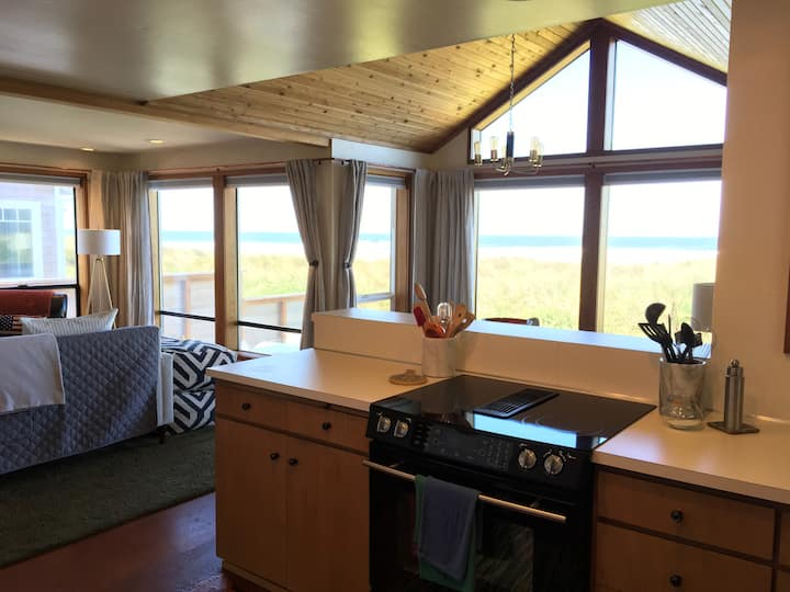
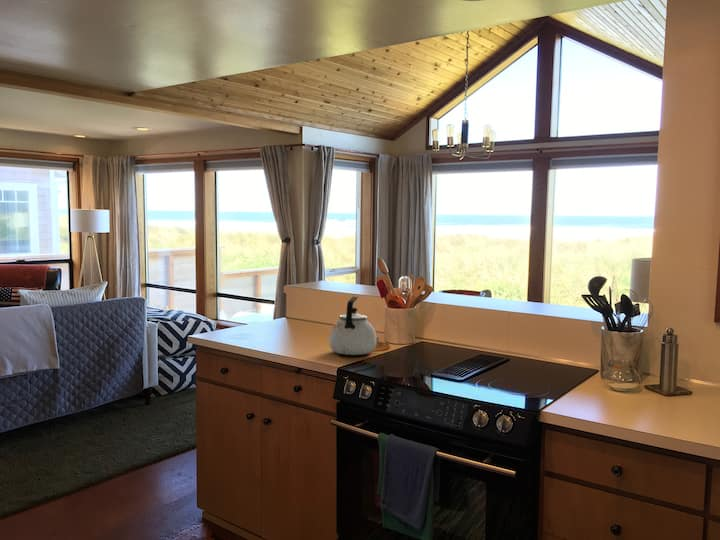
+ kettle [328,295,378,356]
